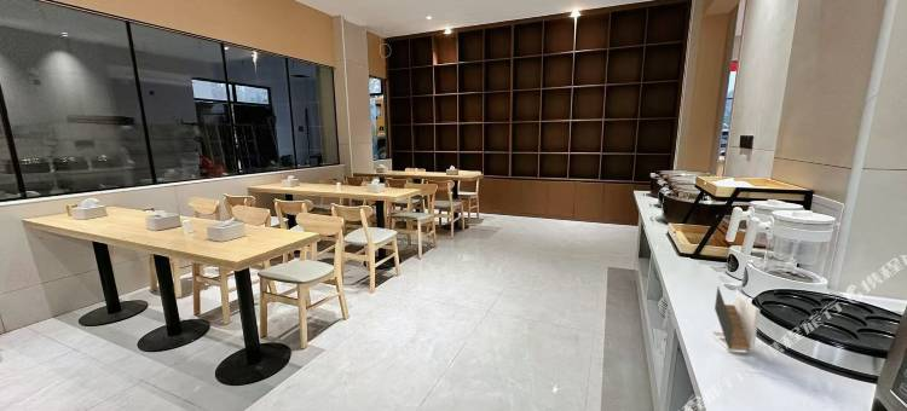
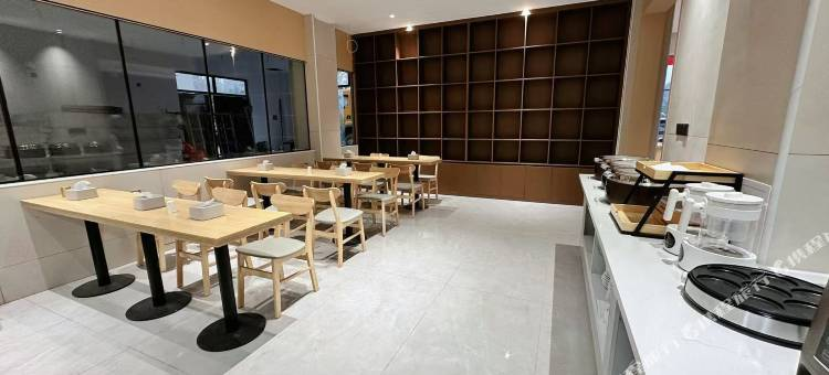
- napkin holder [710,285,761,353]
